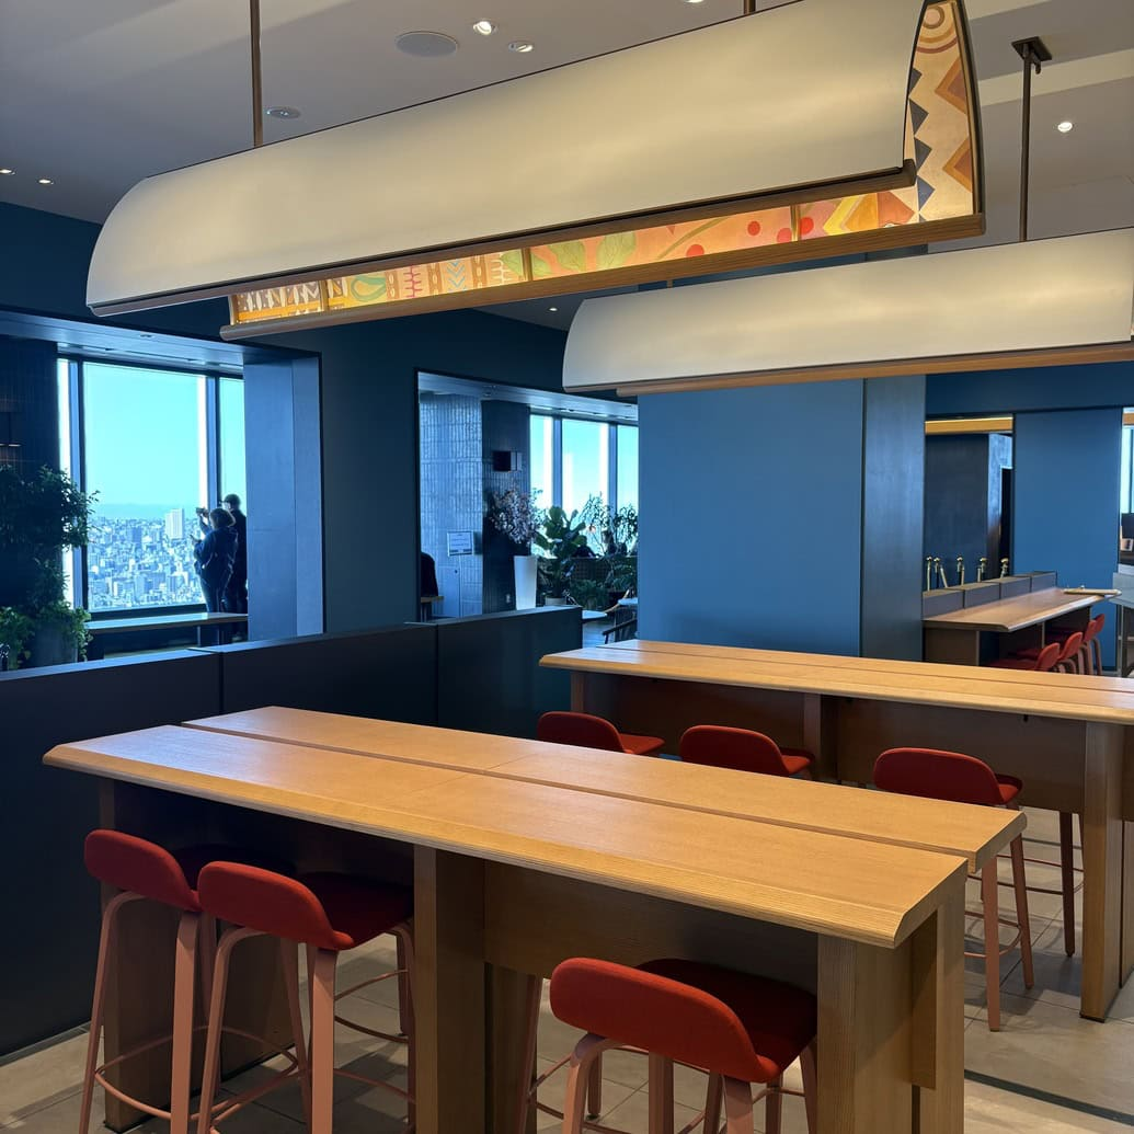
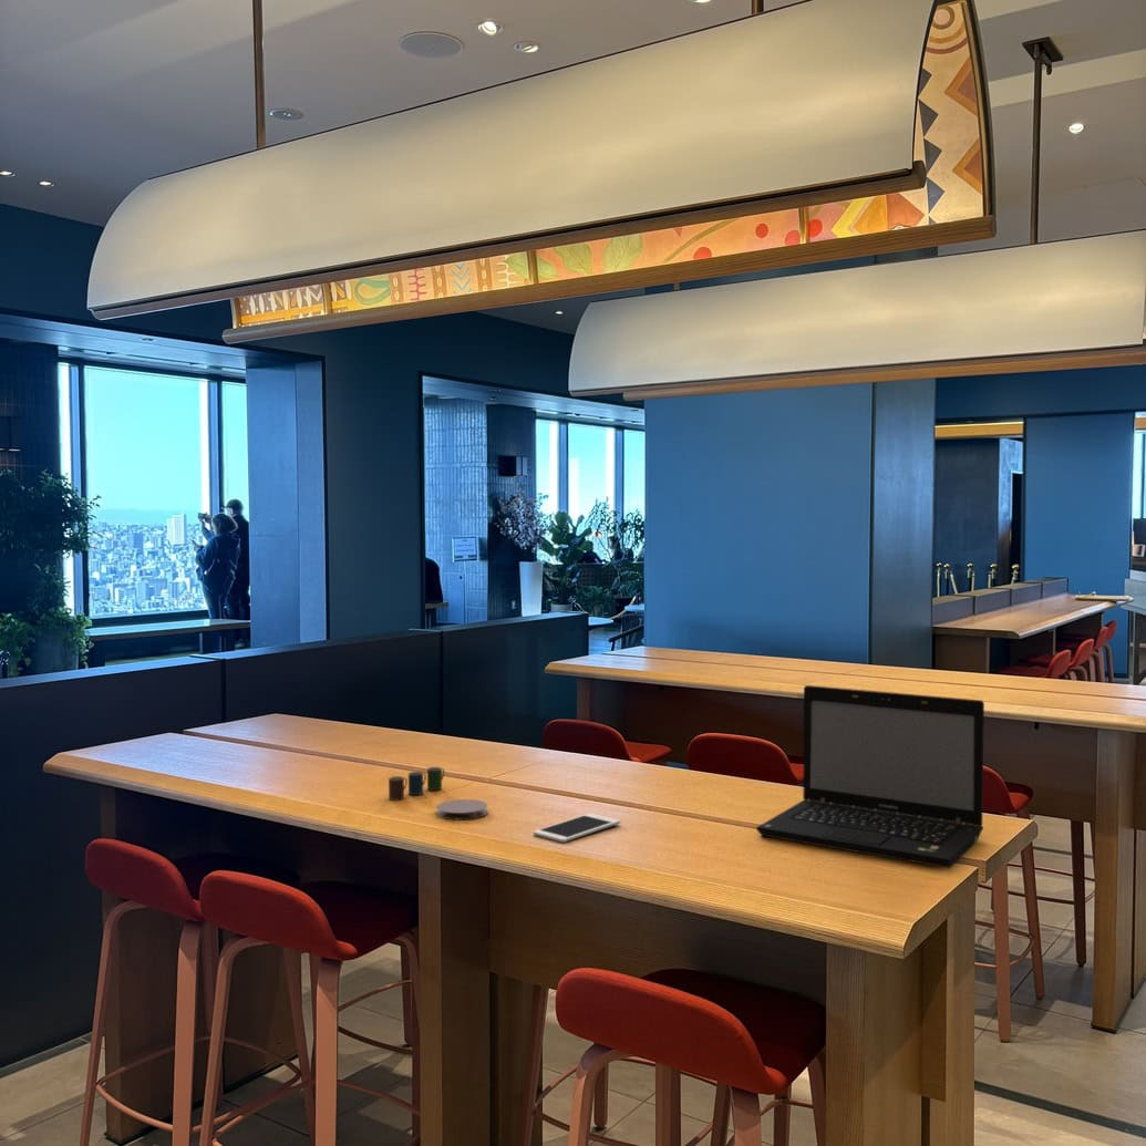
+ laptop [755,684,985,869]
+ cell phone [533,813,621,844]
+ coaster [435,798,488,822]
+ cup [388,766,445,802]
